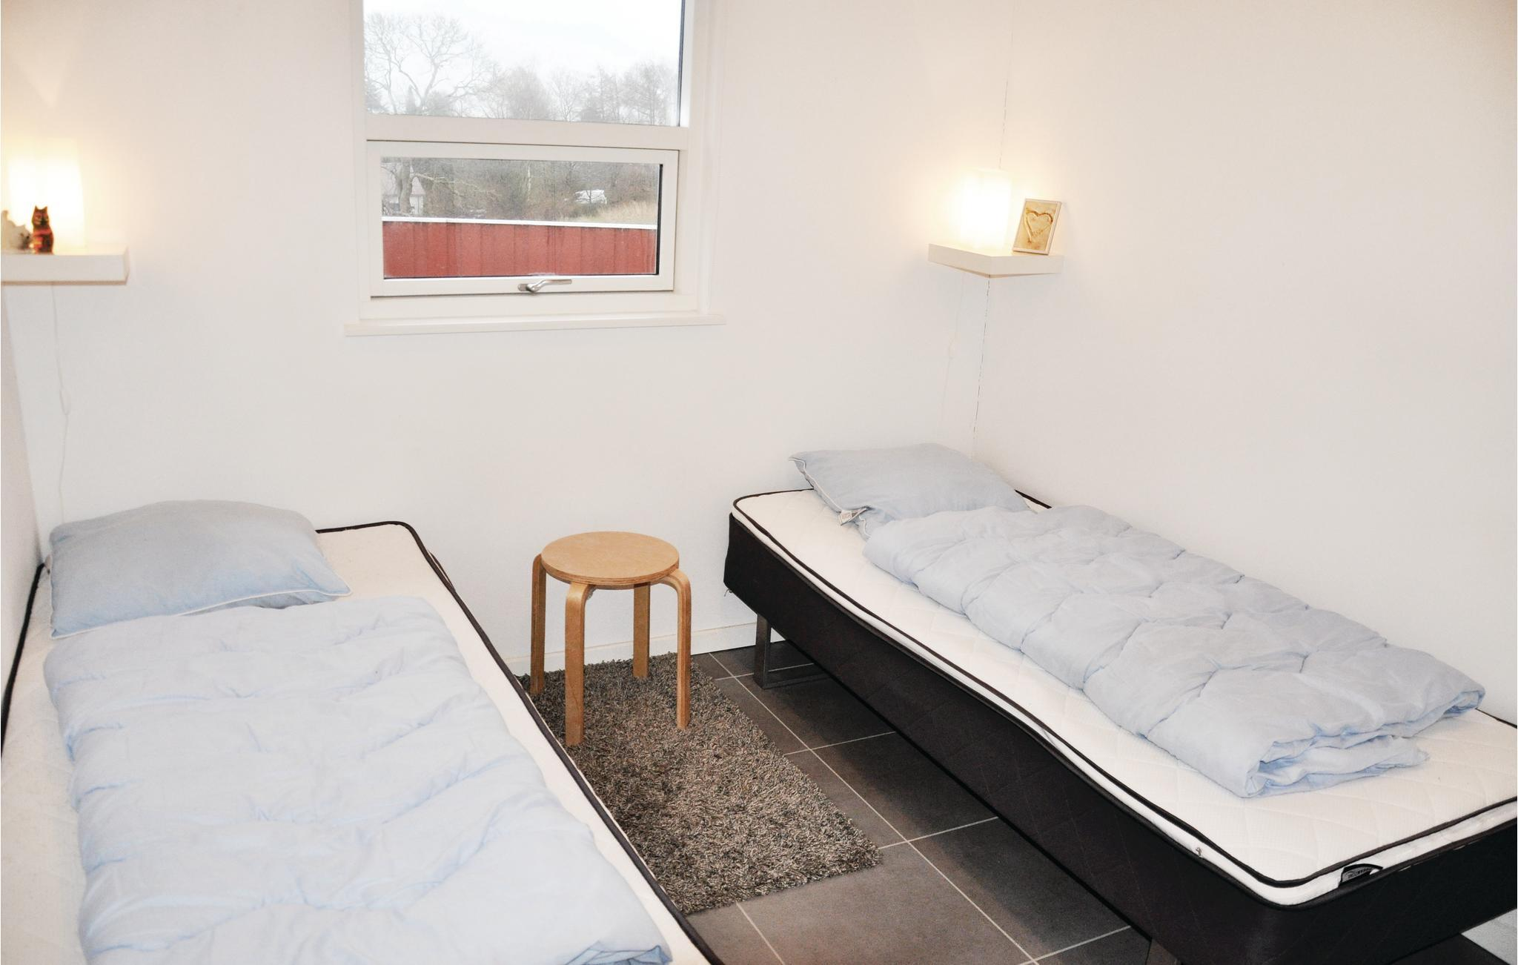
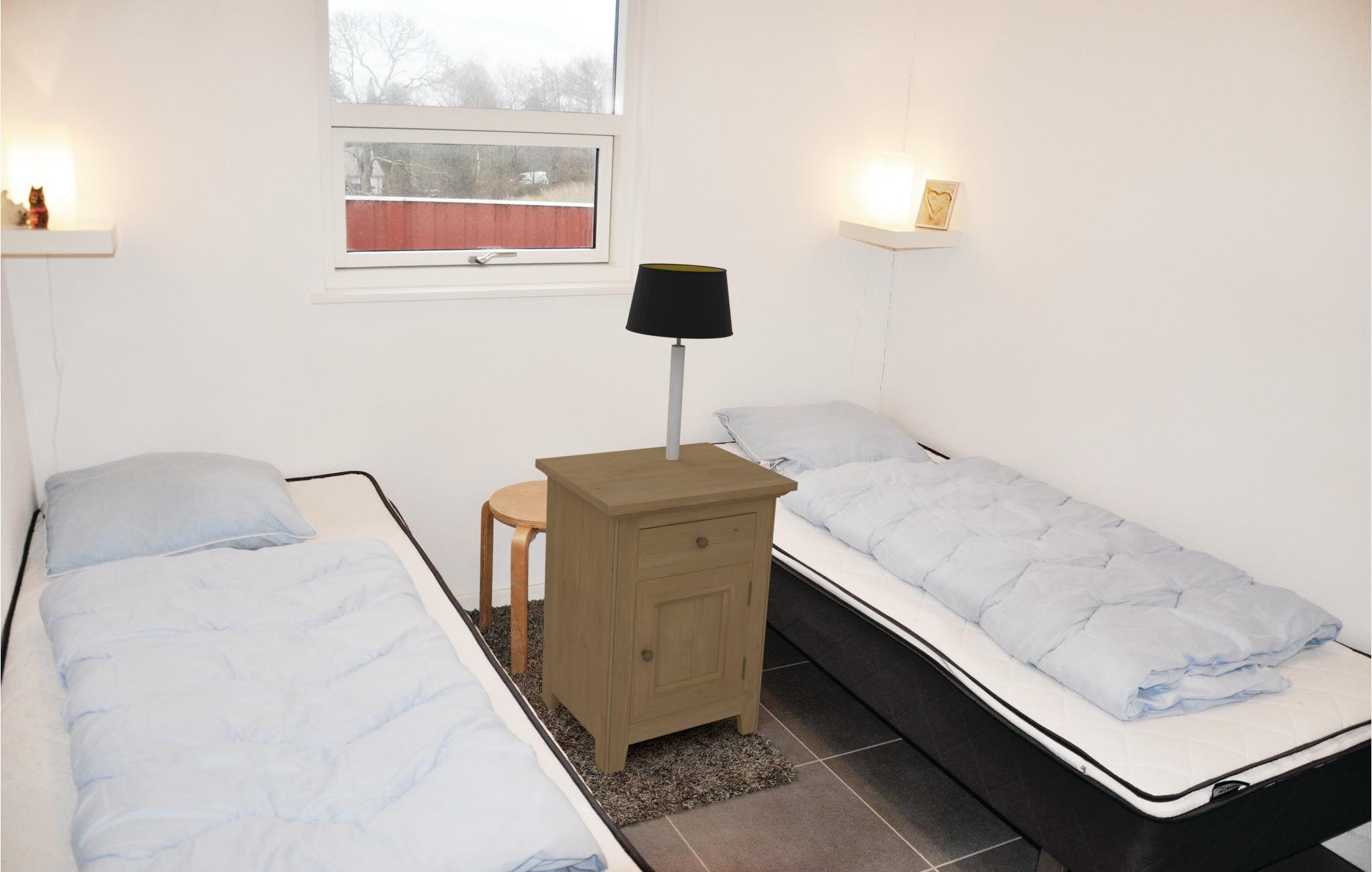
+ table lamp [625,263,734,460]
+ nightstand [535,441,799,776]
